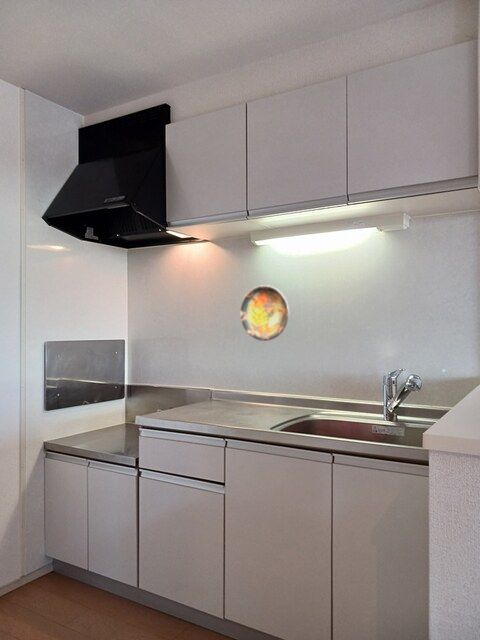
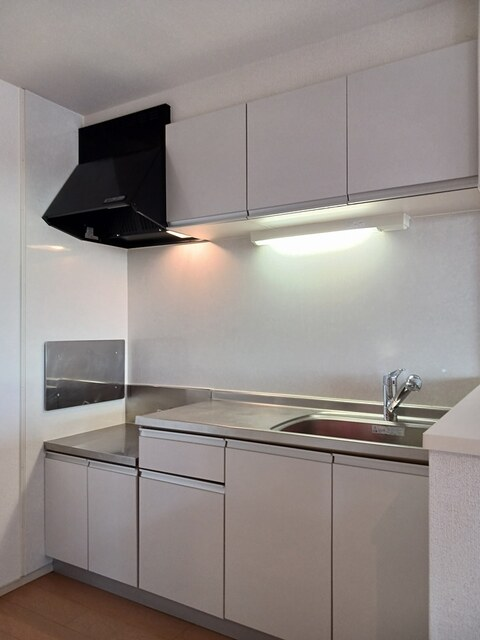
- decorative plate [239,284,290,342]
